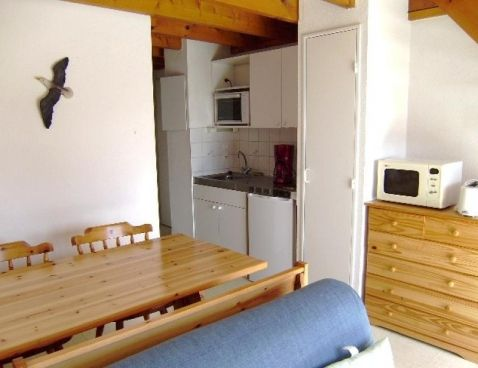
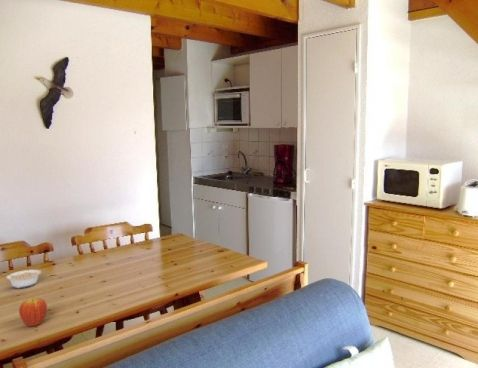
+ fruit [18,297,48,327]
+ legume [0,269,42,289]
